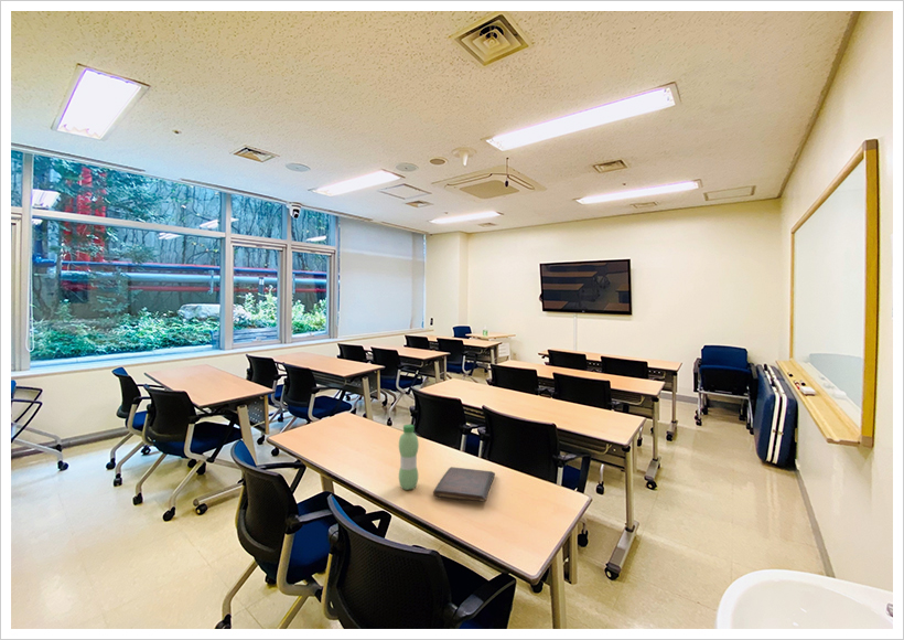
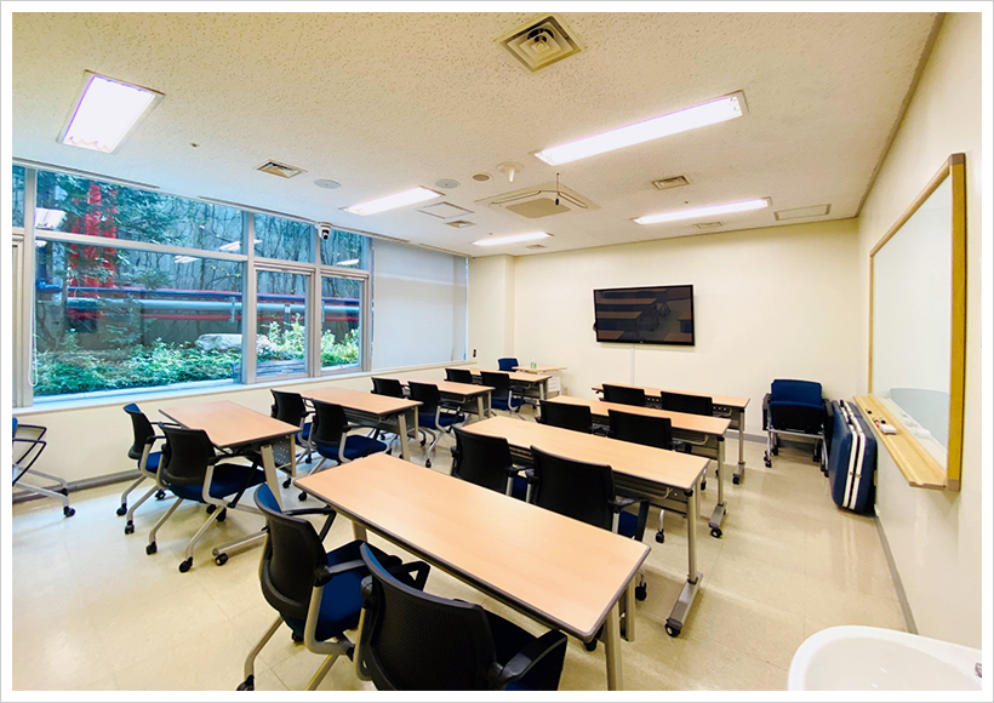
- book [432,466,496,502]
- water bottle [398,424,420,491]
